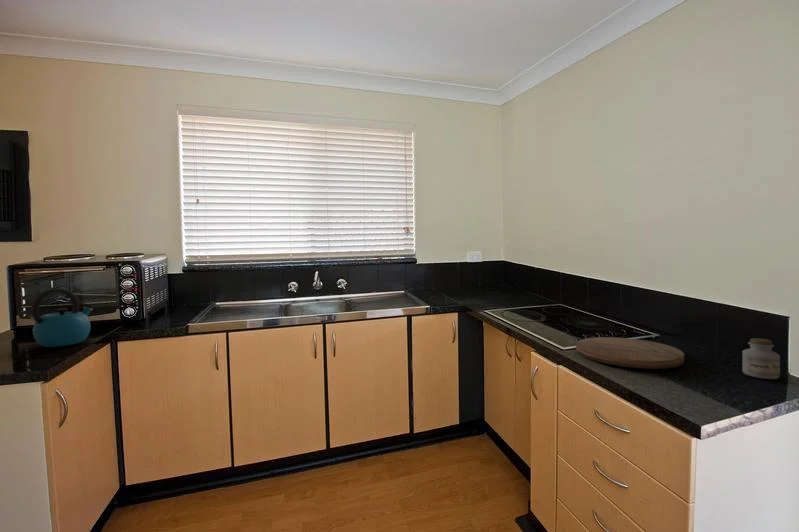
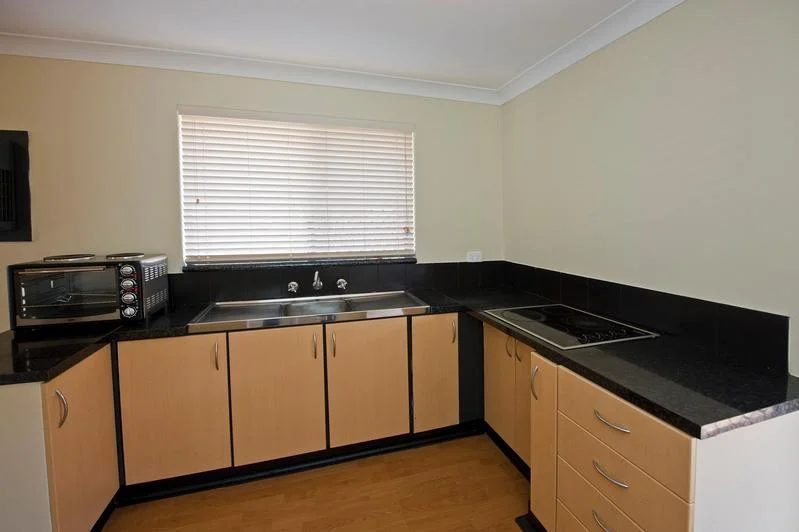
- cutting board [575,336,685,370]
- jar [741,337,781,380]
- kettle [30,288,95,348]
